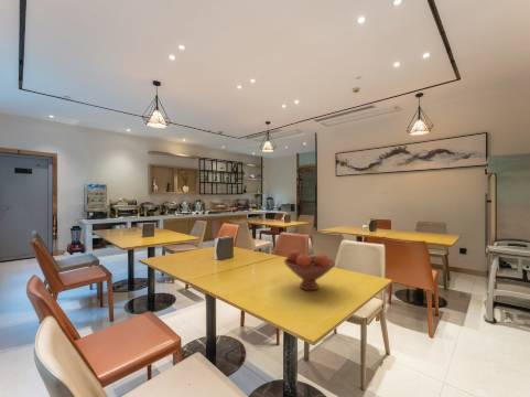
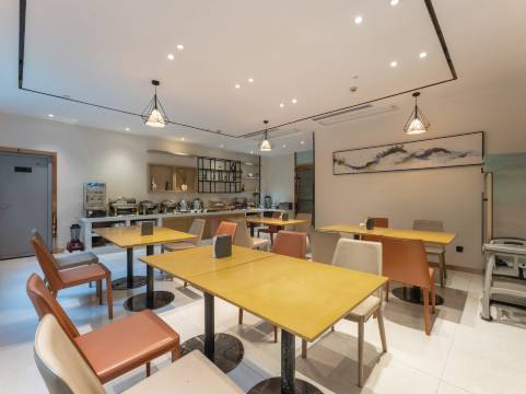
- fruit bowl [283,249,336,291]
